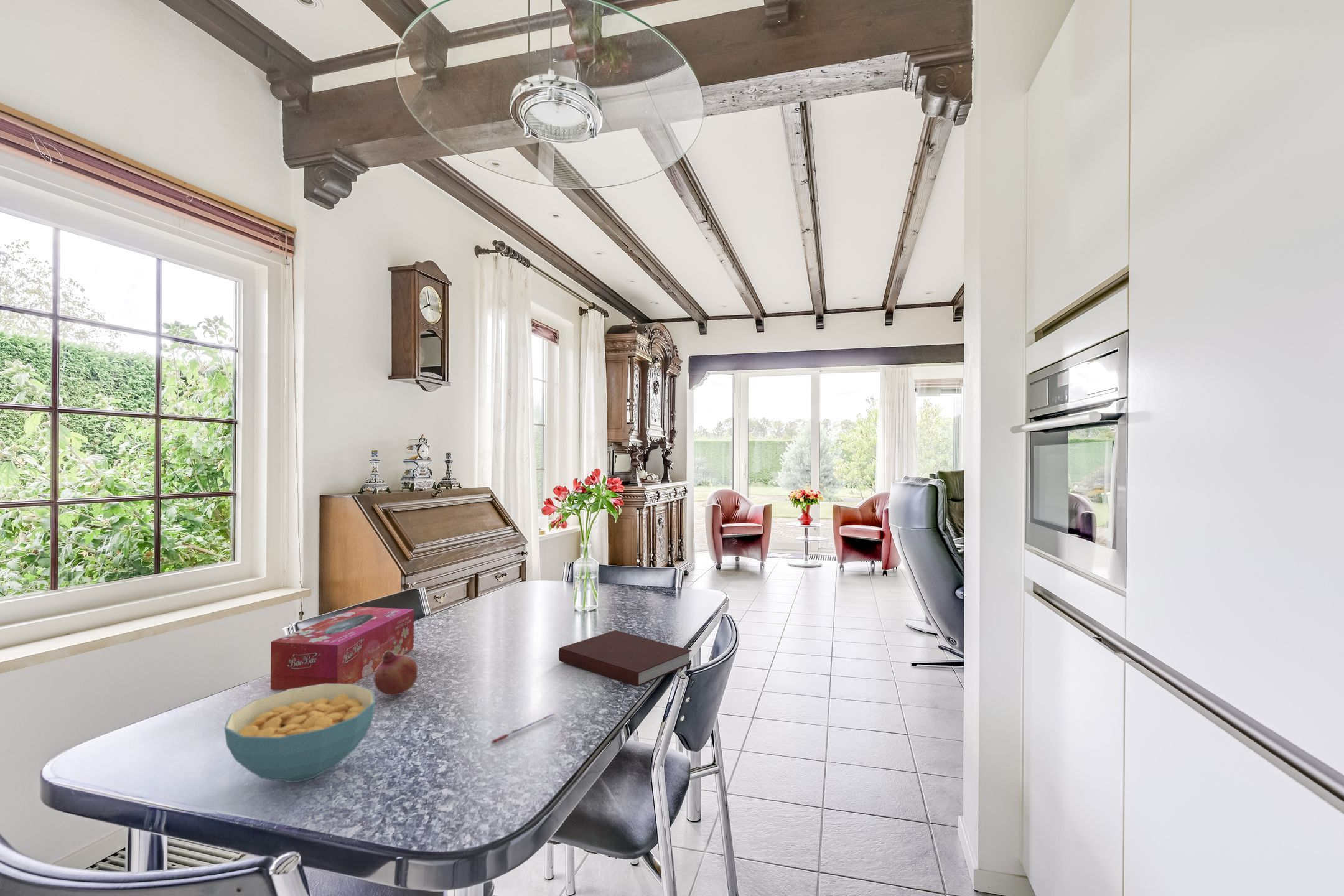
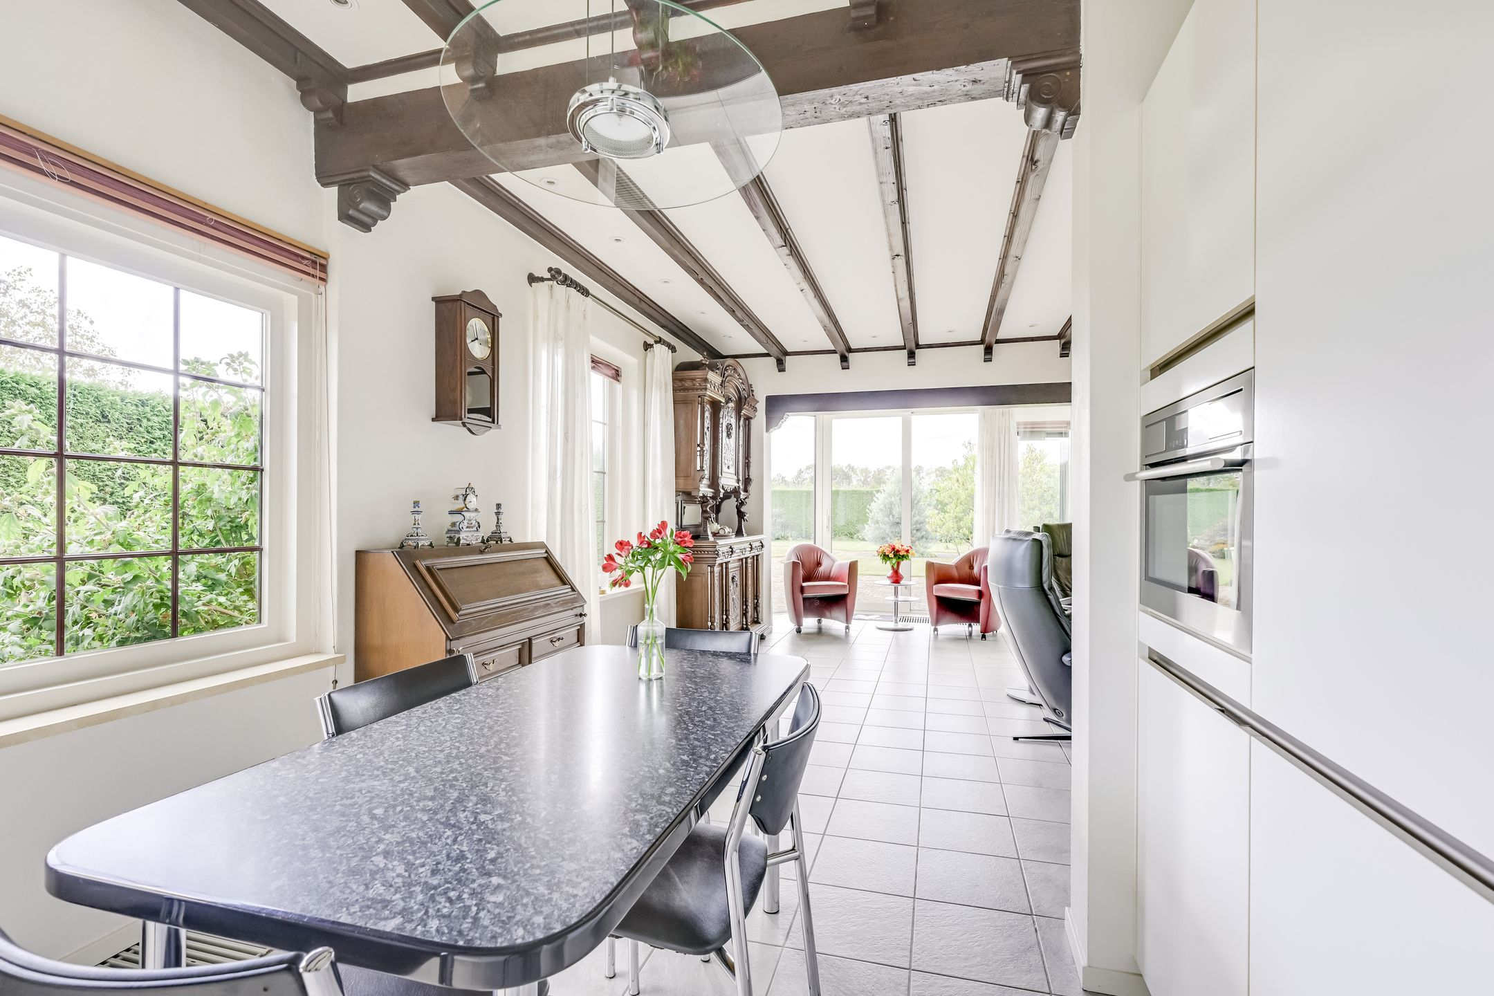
- cereal bowl [223,684,376,783]
- notebook [558,630,693,687]
- pen [490,712,556,744]
- fruit [373,651,418,696]
- tissue box [270,606,414,691]
